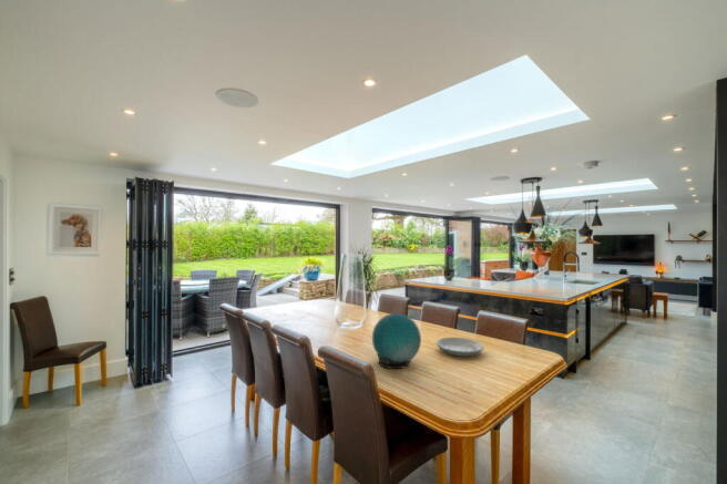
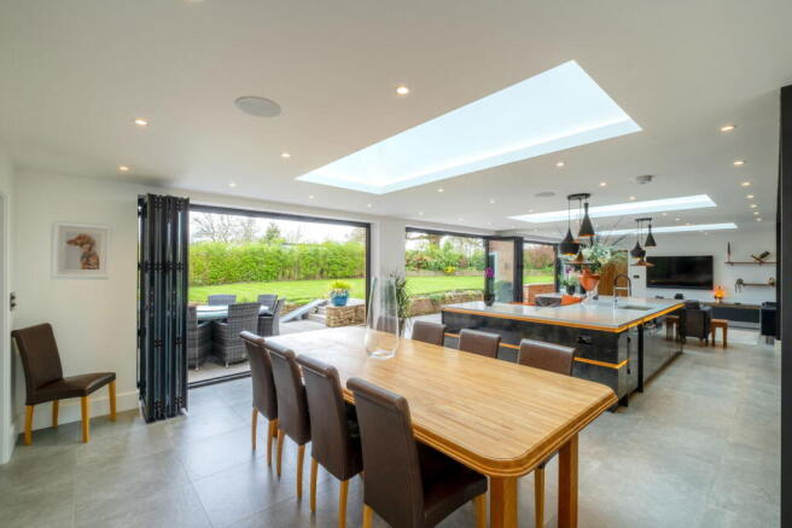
- plate [436,337,484,358]
- decorative orb [371,312,422,370]
